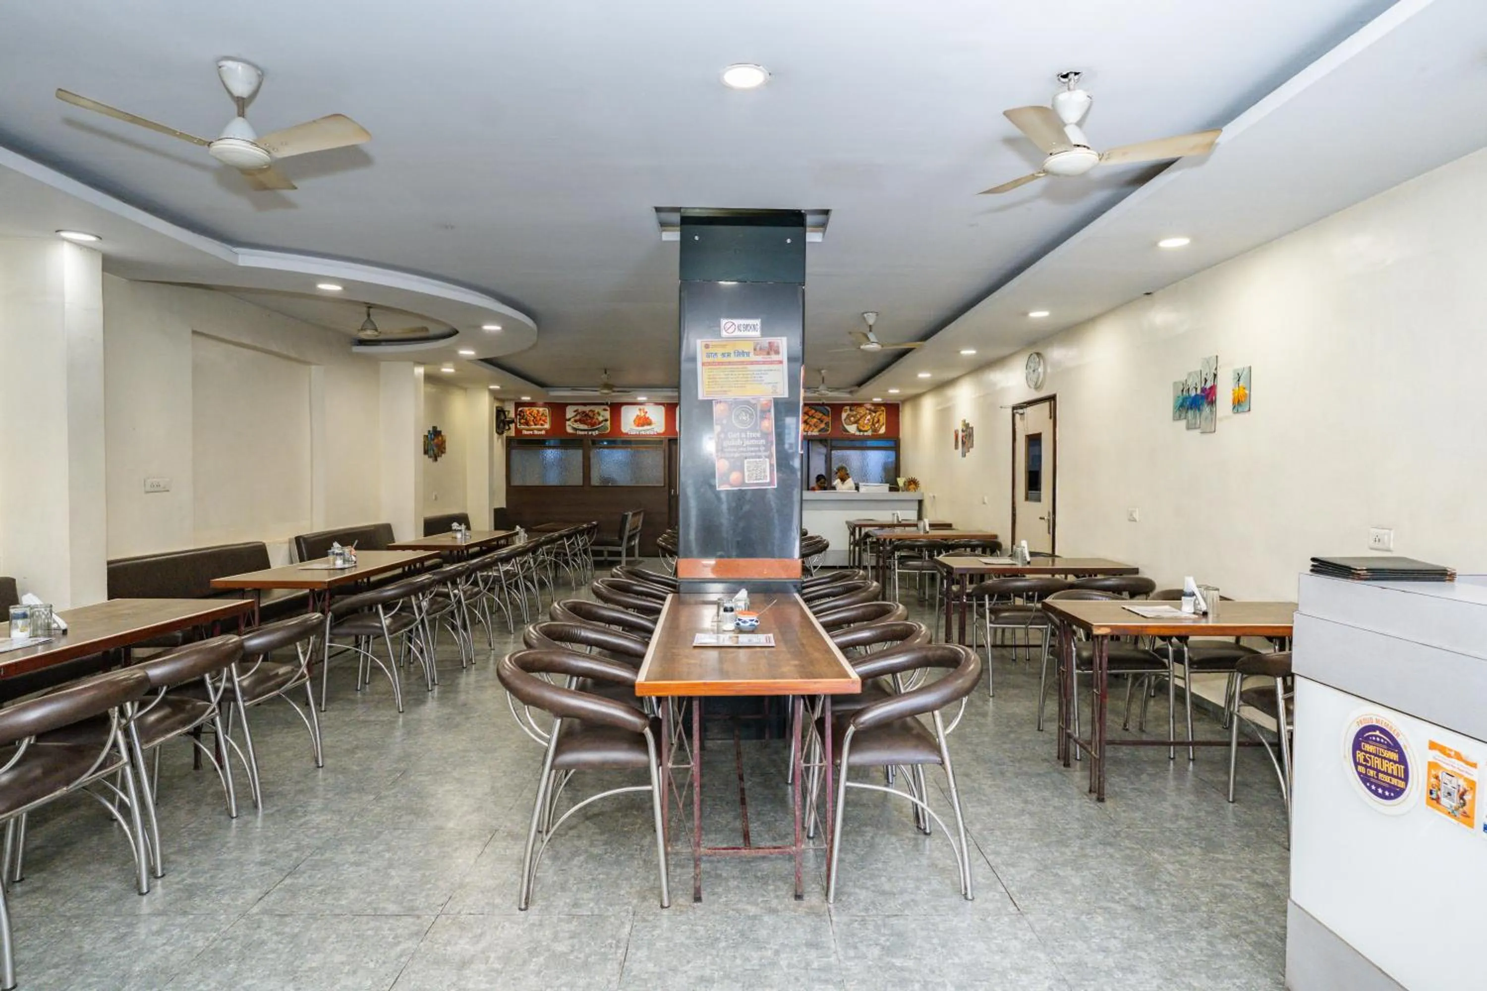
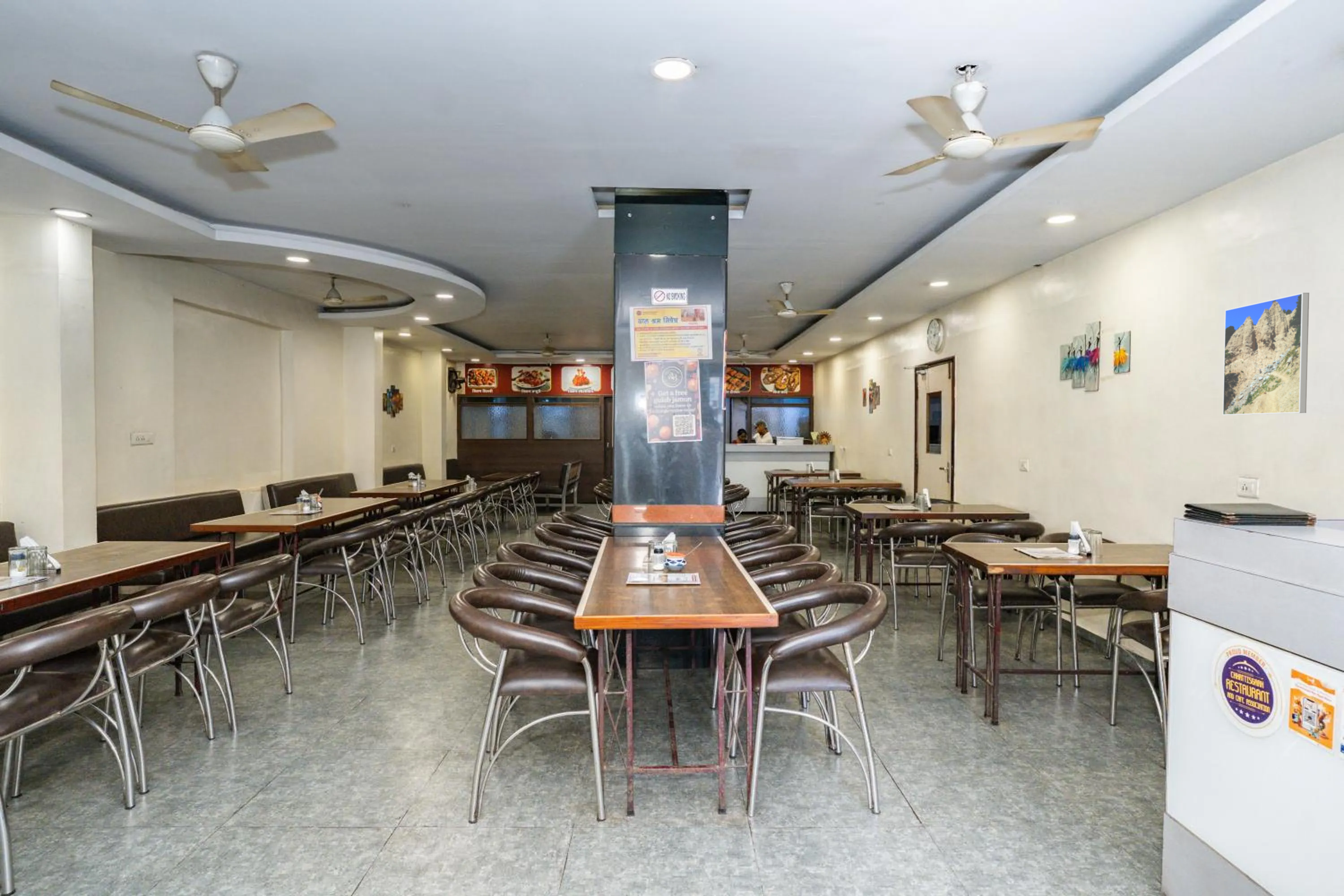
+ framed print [1222,292,1310,416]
